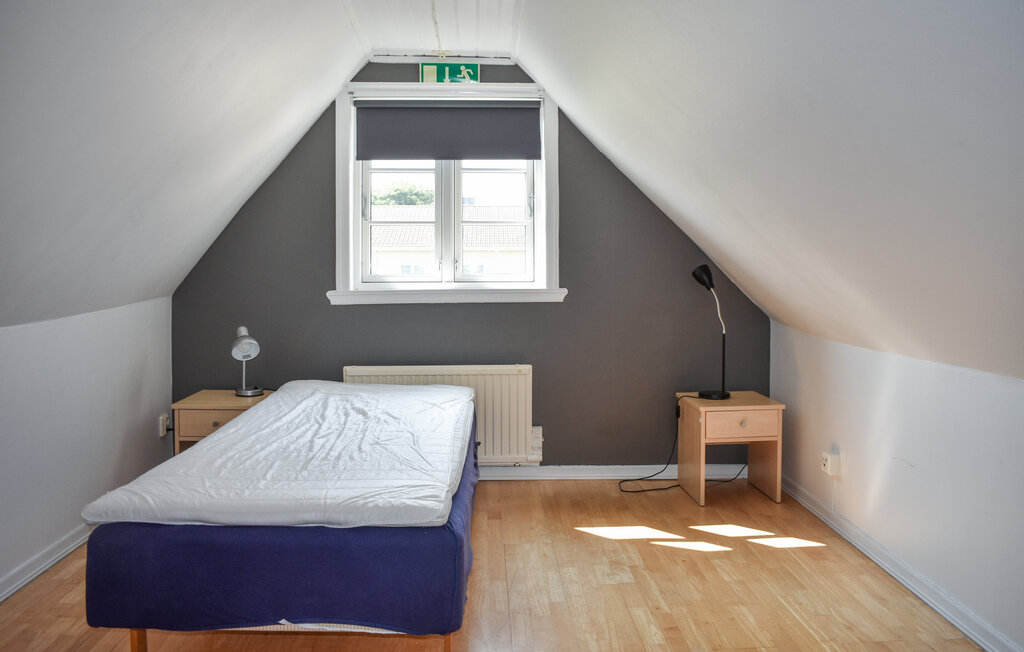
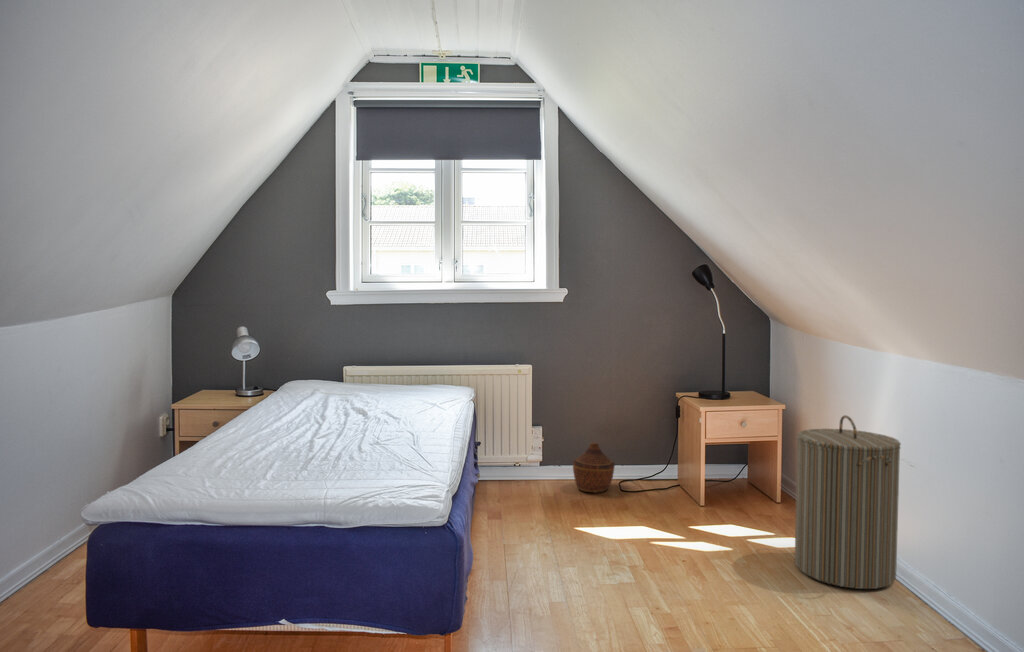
+ woven basket [572,441,616,494]
+ laundry hamper [794,414,902,590]
